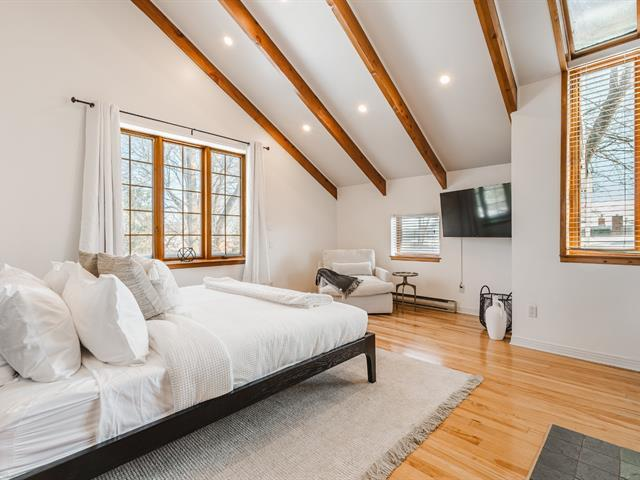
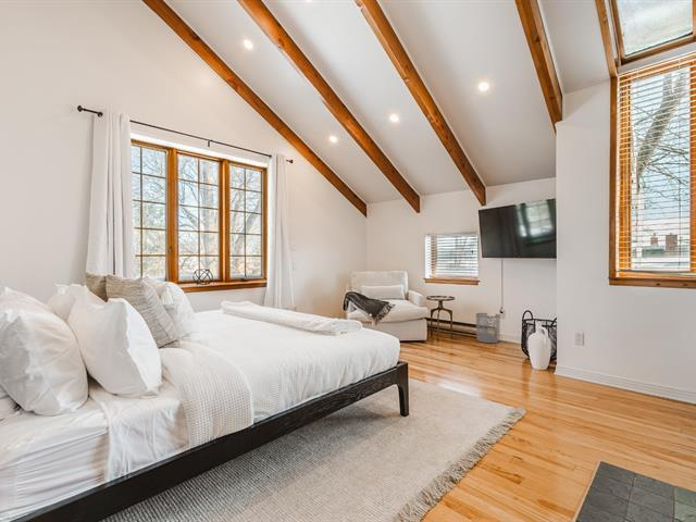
+ waste bin [475,312,501,344]
